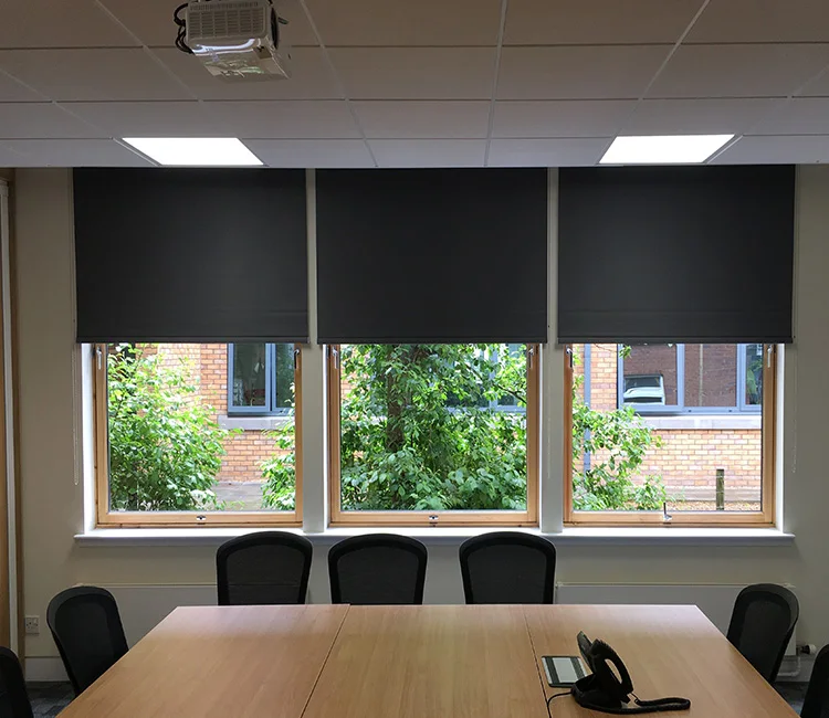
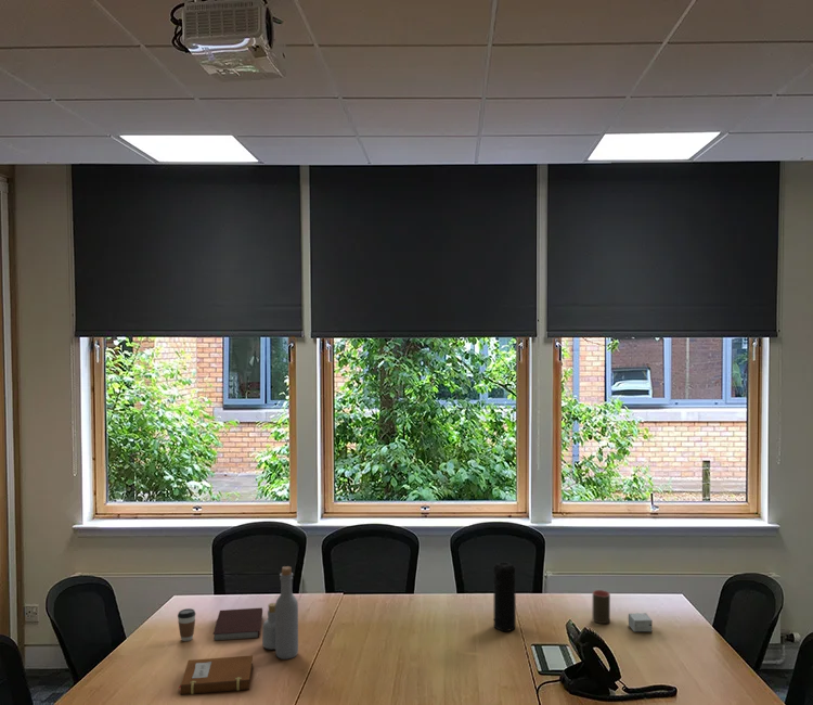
+ speaker [492,561,517,632]
+ cup [592,589,611,625]
+ notebook [212,607,263,641]
+ bottle set [261,565,299,661]
+ coffee cup [177,607,196,642]
+ small box [628,612,654,633]
+ notebook [177,654,254,696]
